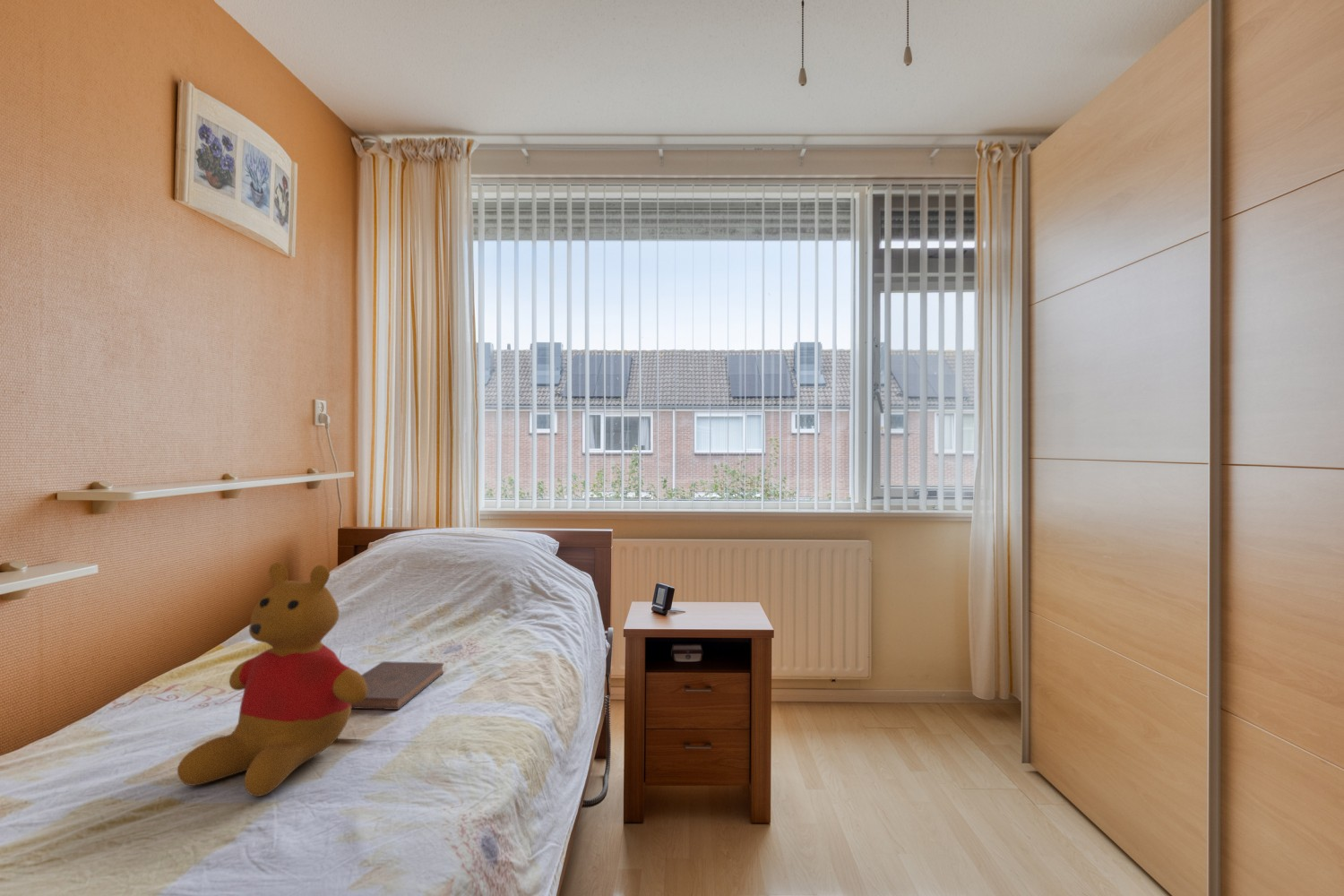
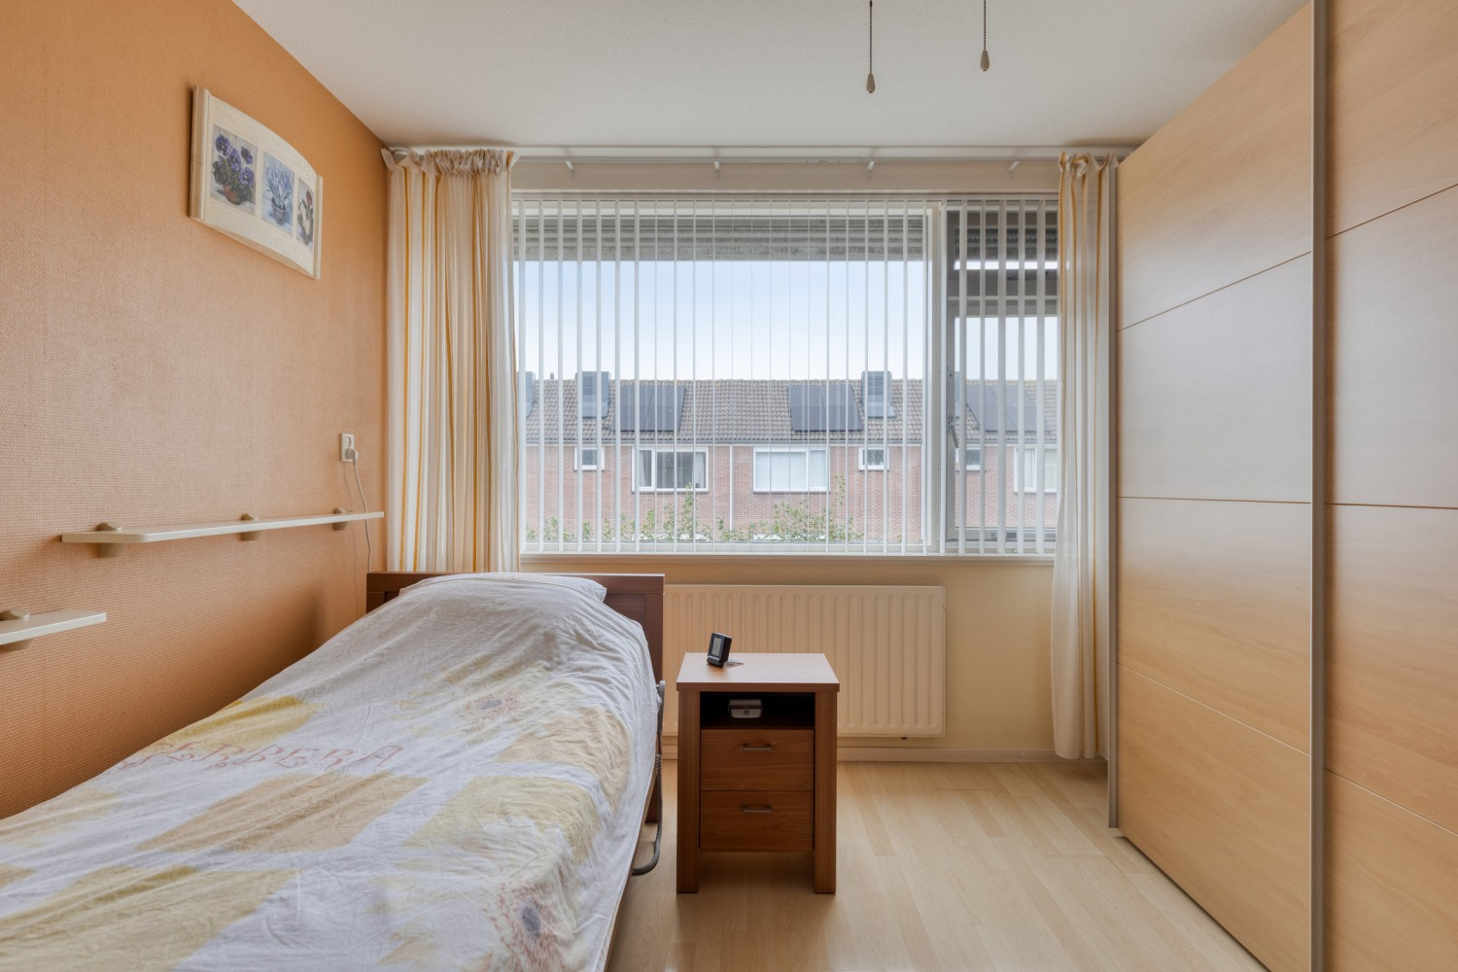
- book [351,660,445,711]
- teddy bear [177,562,367,797]
